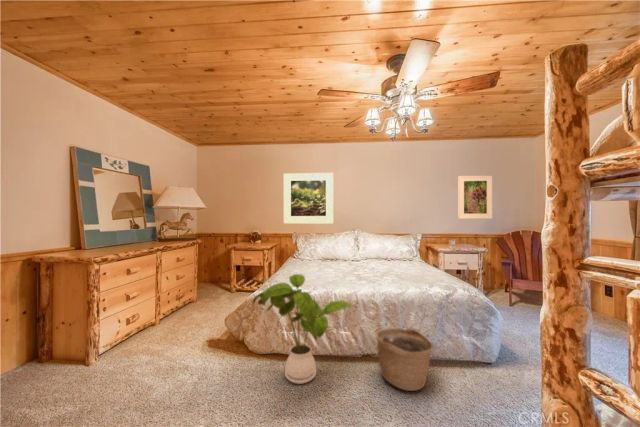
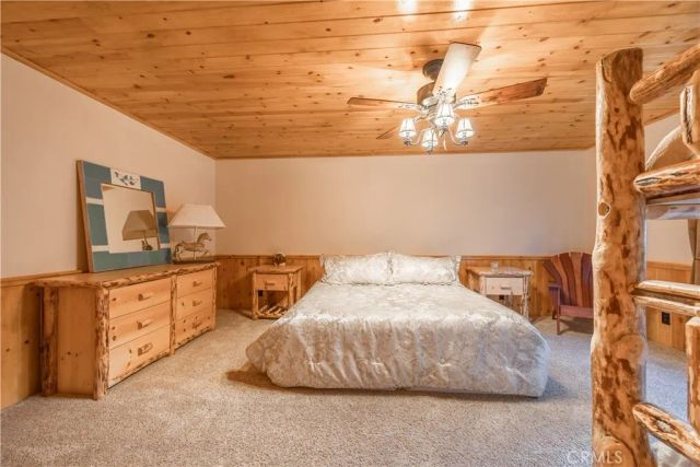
- basket [375,327,434,392]
- house plant [252,273,355,385]
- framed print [283,172,334,224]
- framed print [457,175,493,220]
